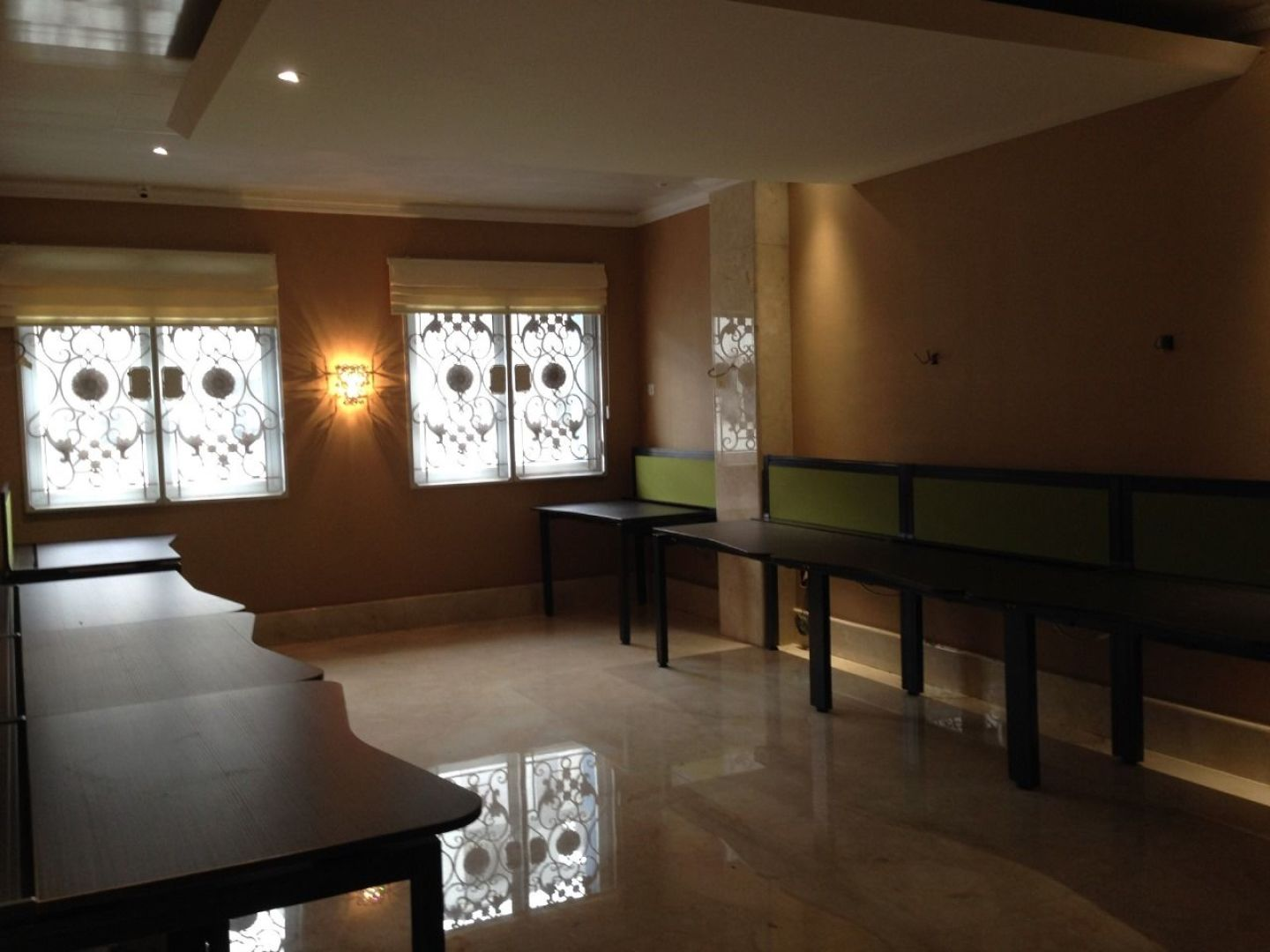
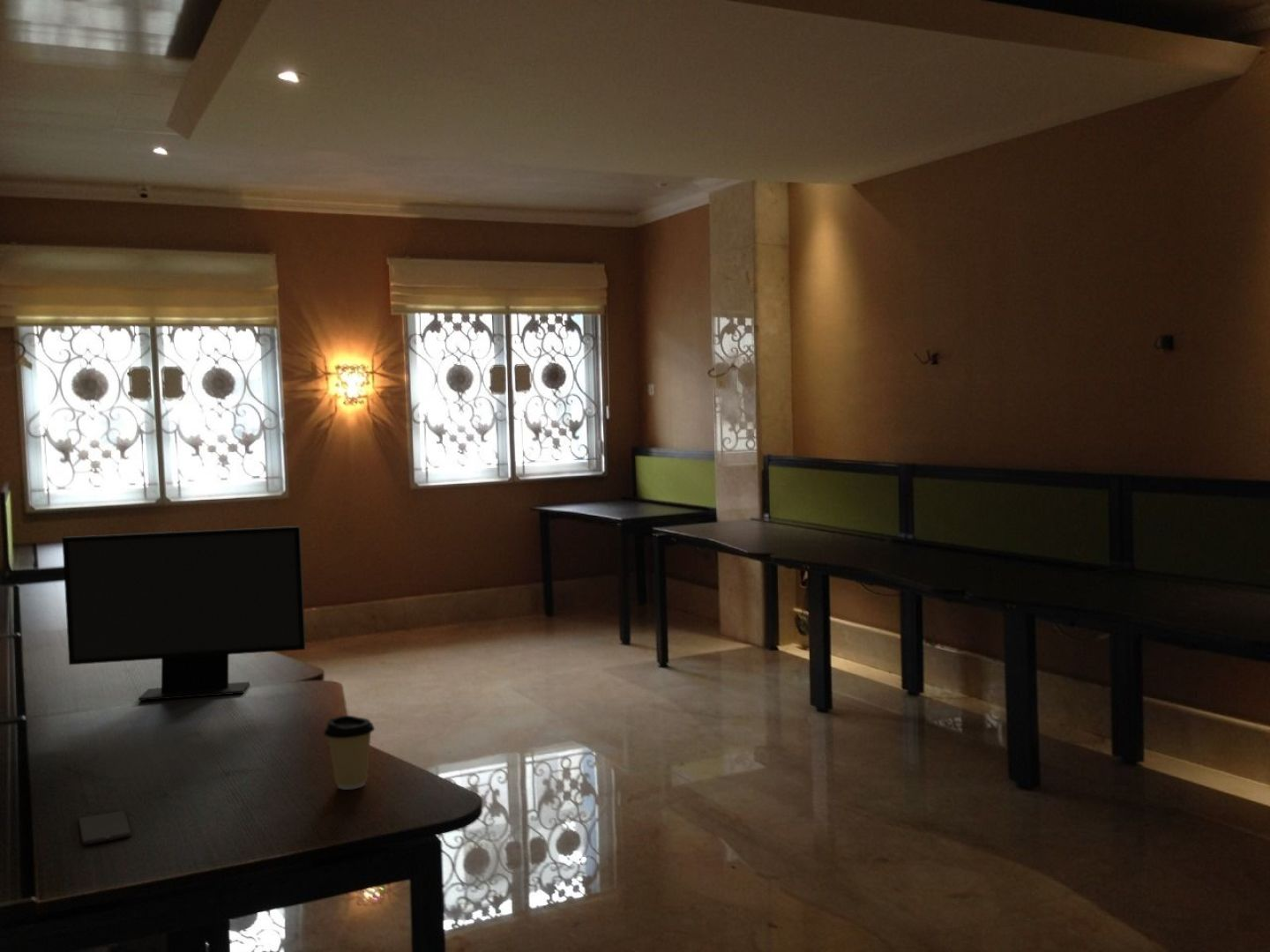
+ coffee cup [323,715,376,791]
+ computer monitor [61,525,306,702]
+ smartphone [78,808,133,845]
